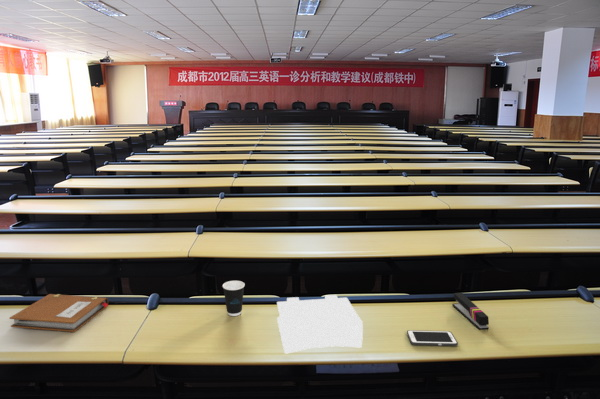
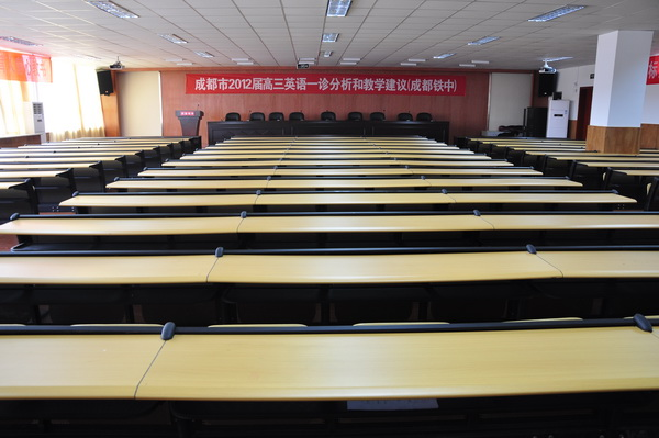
- notebook [9,293,109,333]
- cell phone [406,329,459,347]
- stapler [452,292,490,330]
- papers [276,294,364,355]
- dixie cup [222,280,246,317]
